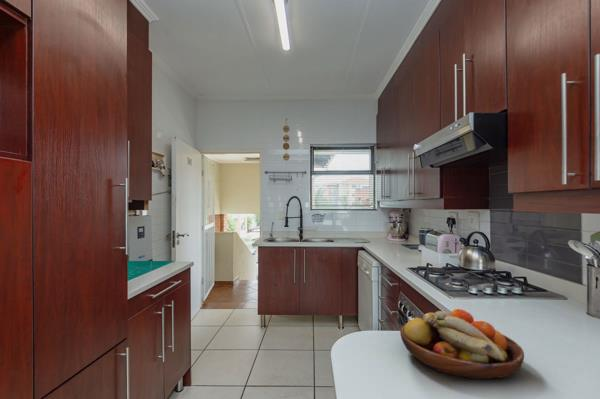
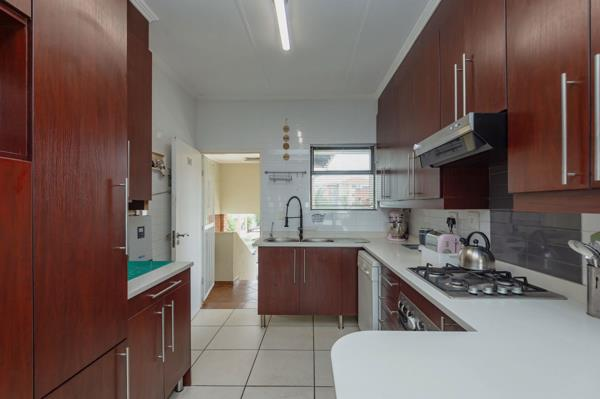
- fruit bowl [399,308,525,380]
